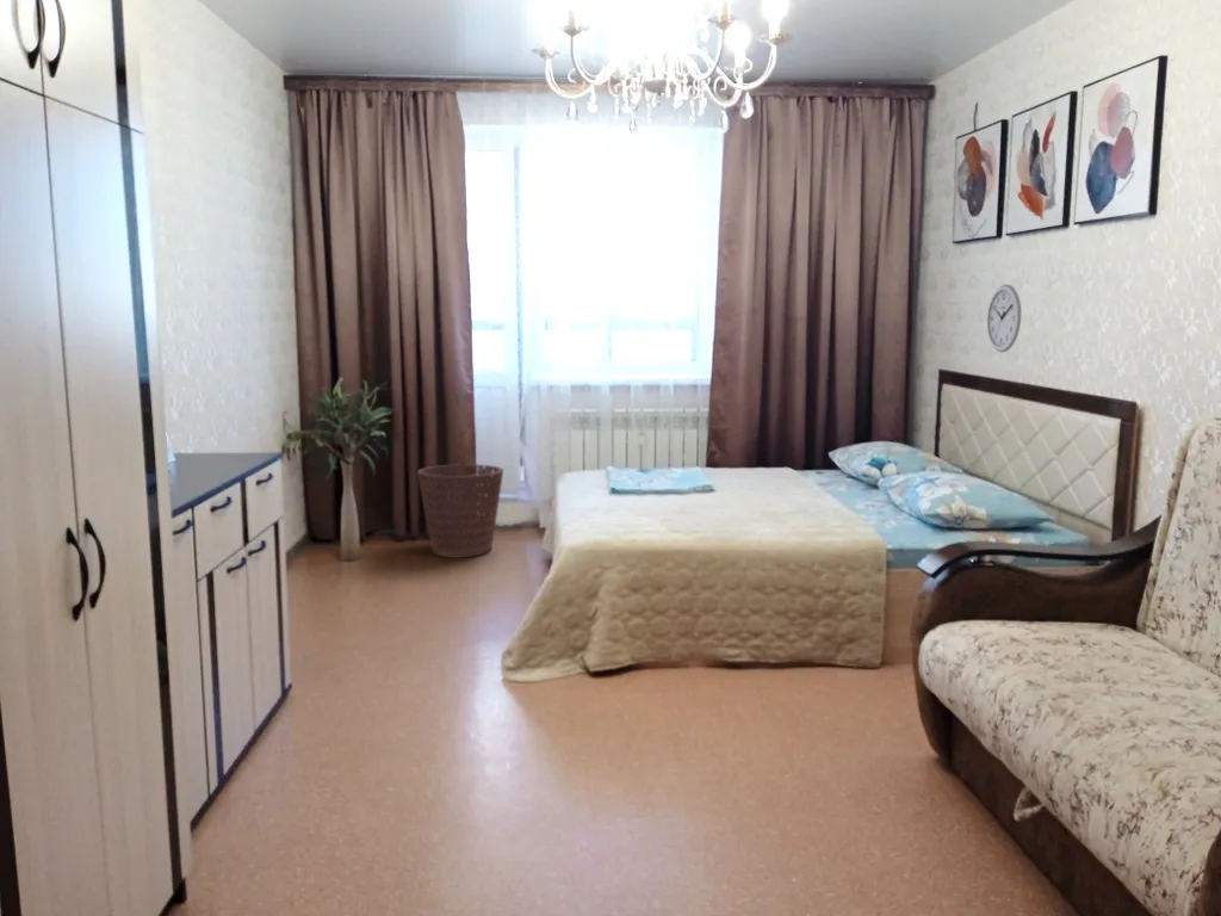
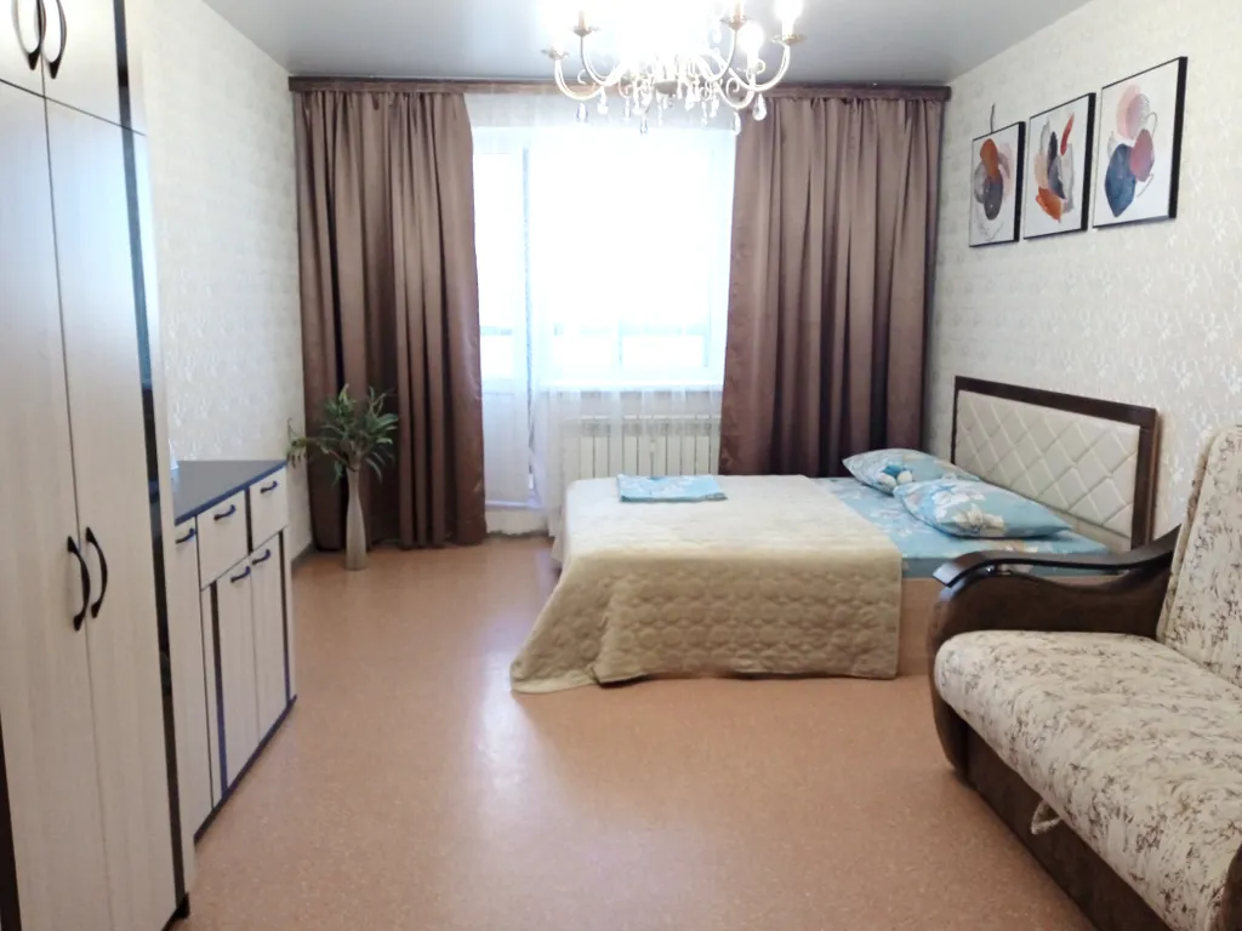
- wall clock [986,283,1022,353]
- basket [416,463,504,558]
